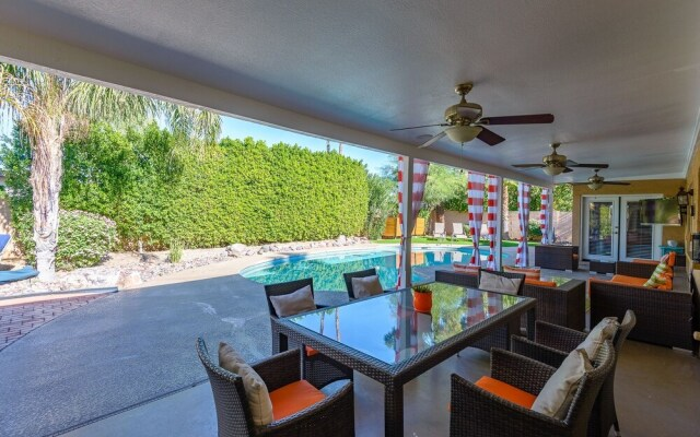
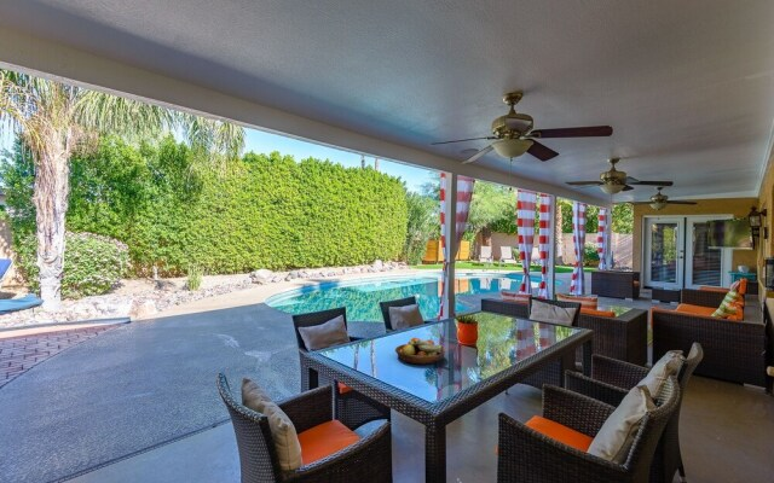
+ fruit bowl [394,337,446,366]
